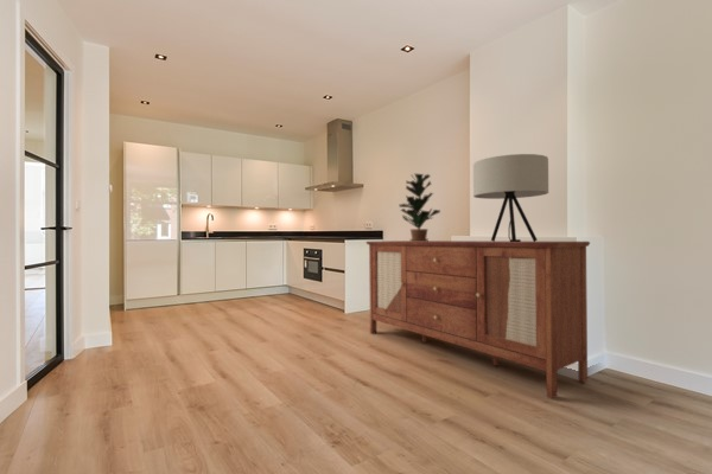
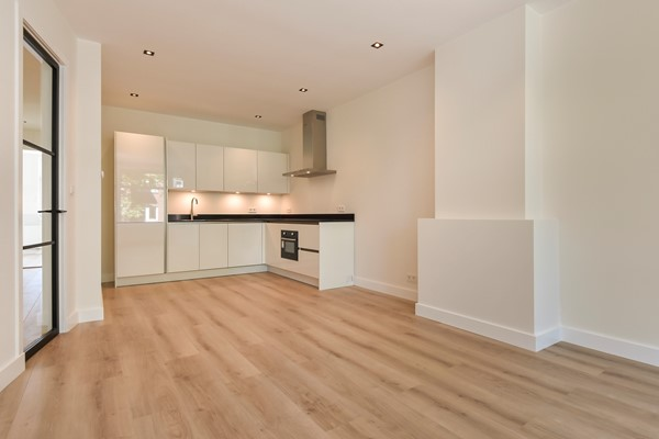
- table lamp [472,153,549,242]
- potted plant [398,173,441,242]
- sideboard [364,239,591,399]
